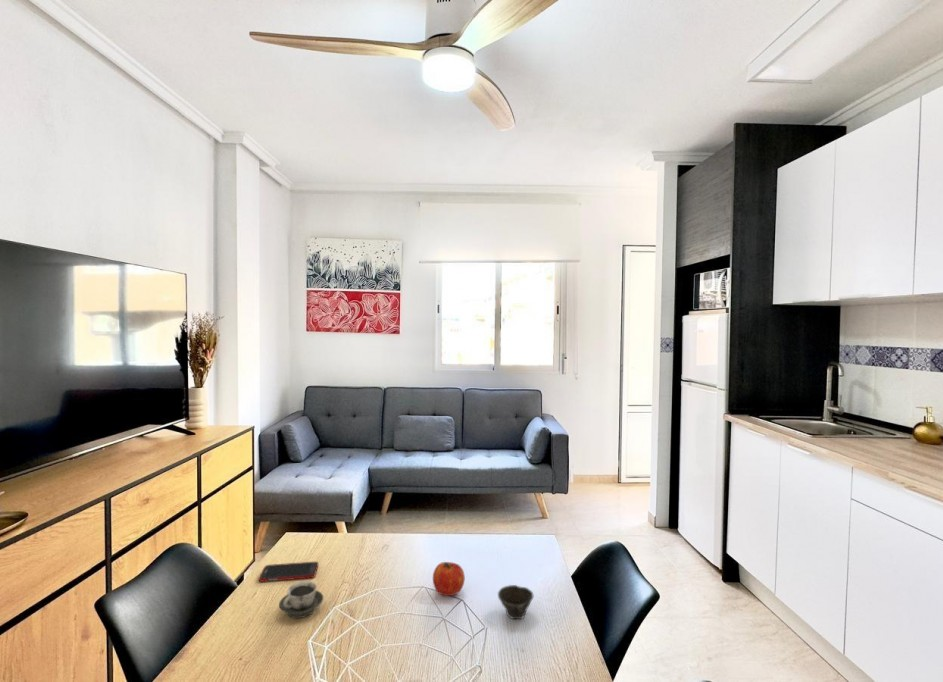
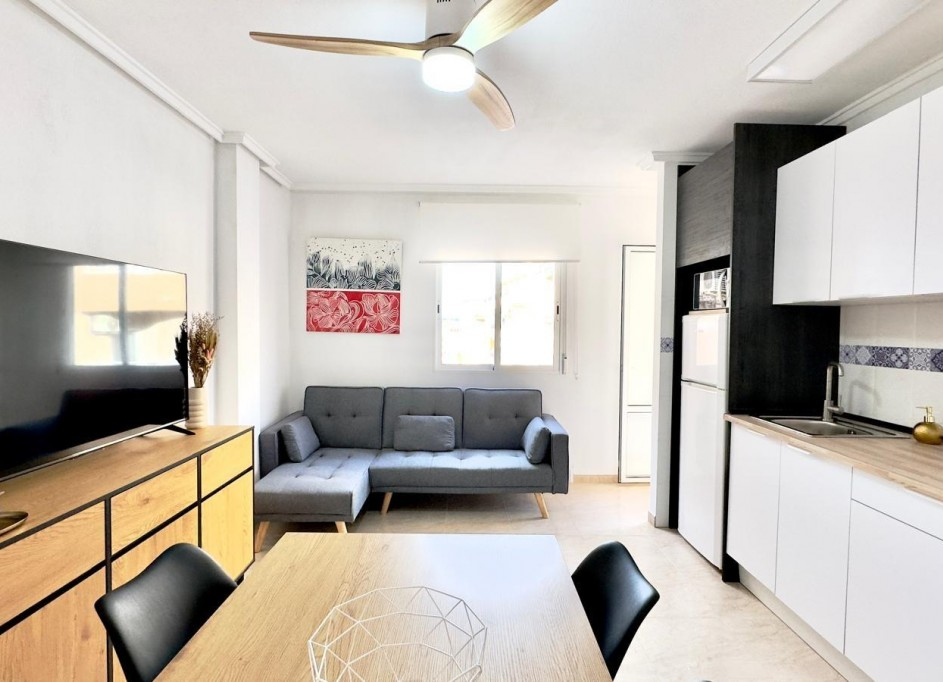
- cell phone [258,561,319,583]
- cup [497,584,534,620]
- fruit [432,561,466,597]
- cup [278,580,324,619]
